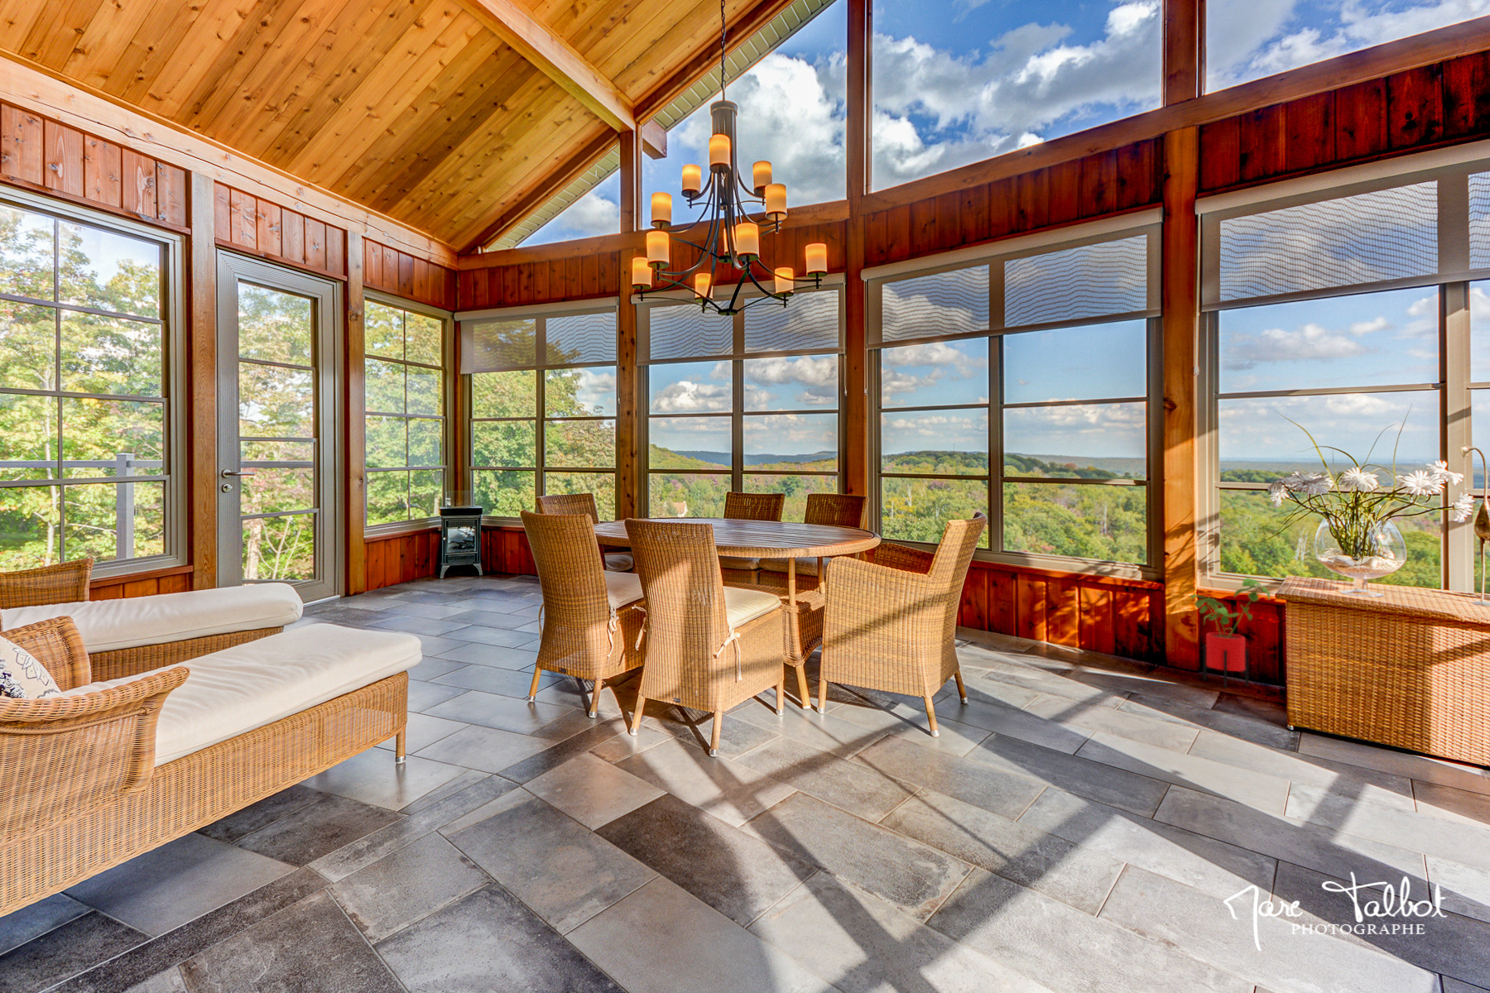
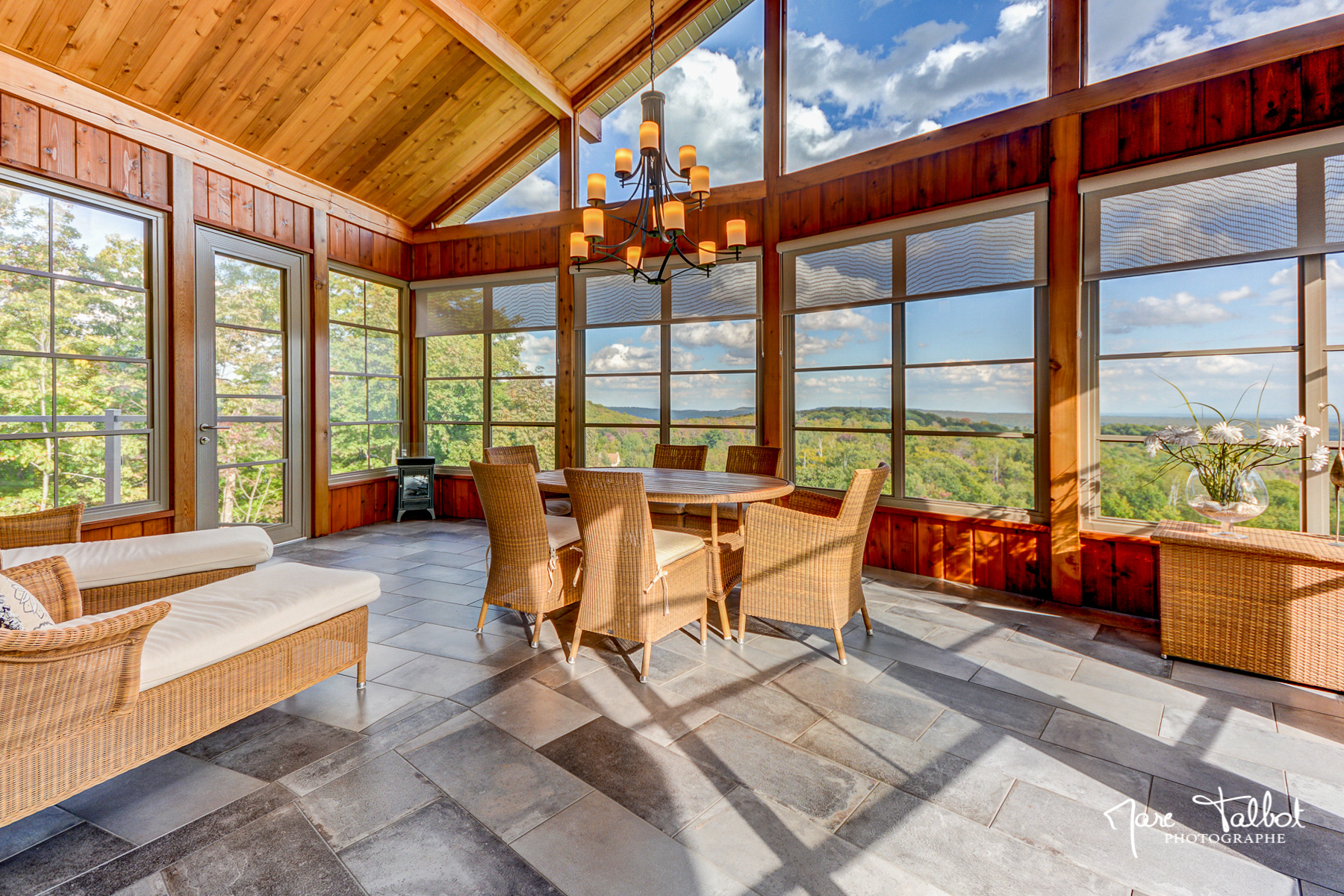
- house plant [1190,576,1273,688]
